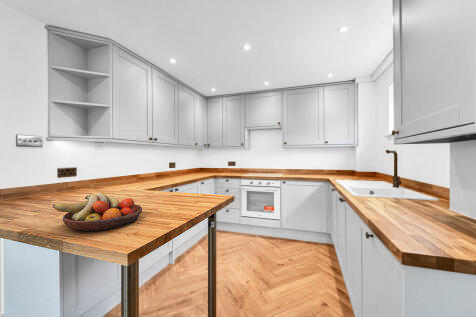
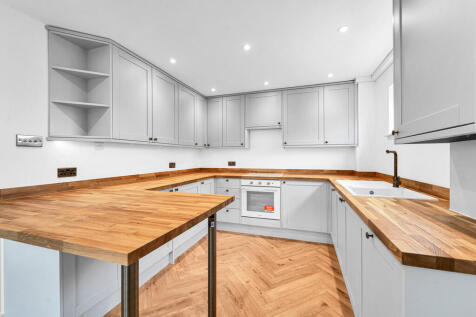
- fruit bowl [52,193,143,233]
